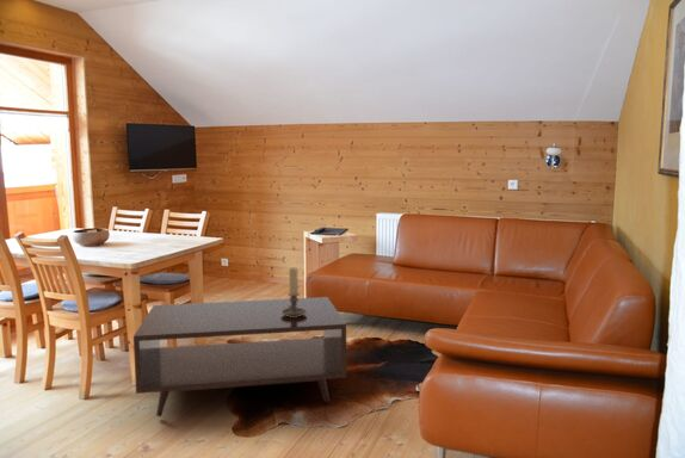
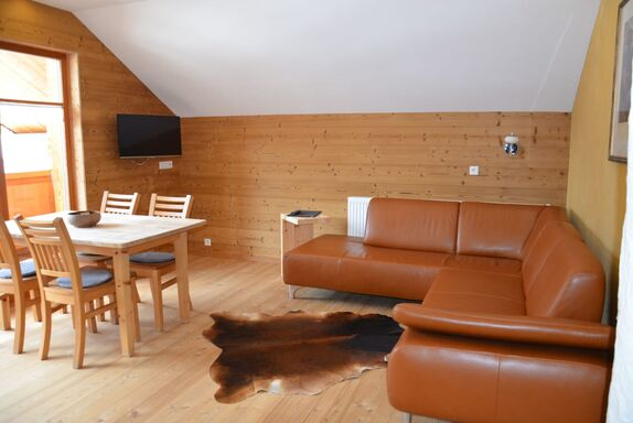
- candle holder [280,266,307,317]
- coffee table [132,296,347,417]
